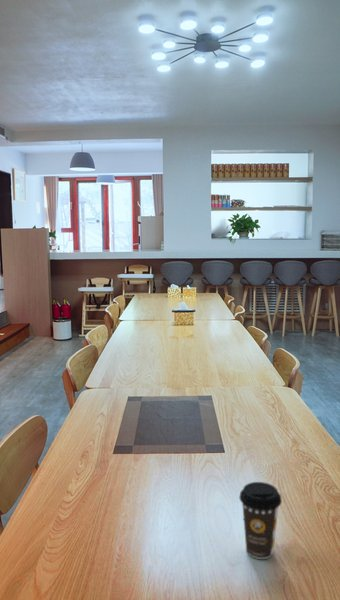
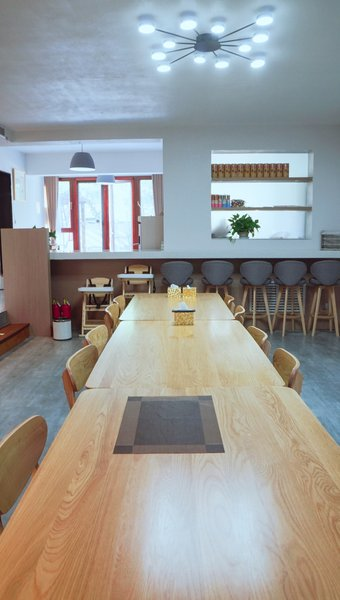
- coffee cup [238,481,283,560]
